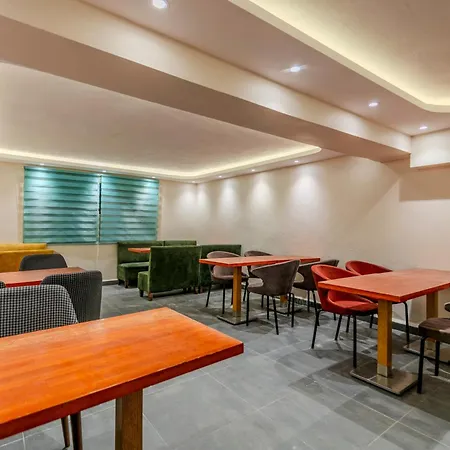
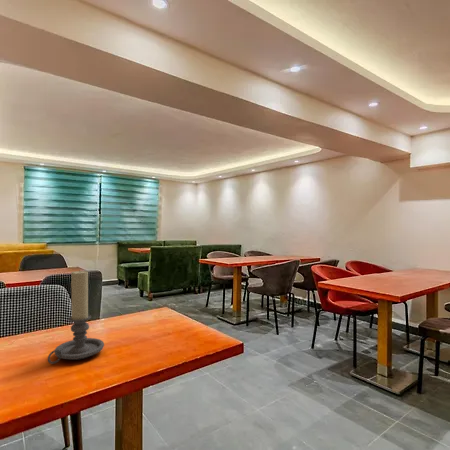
+ candle holder [47,269,105,365]
